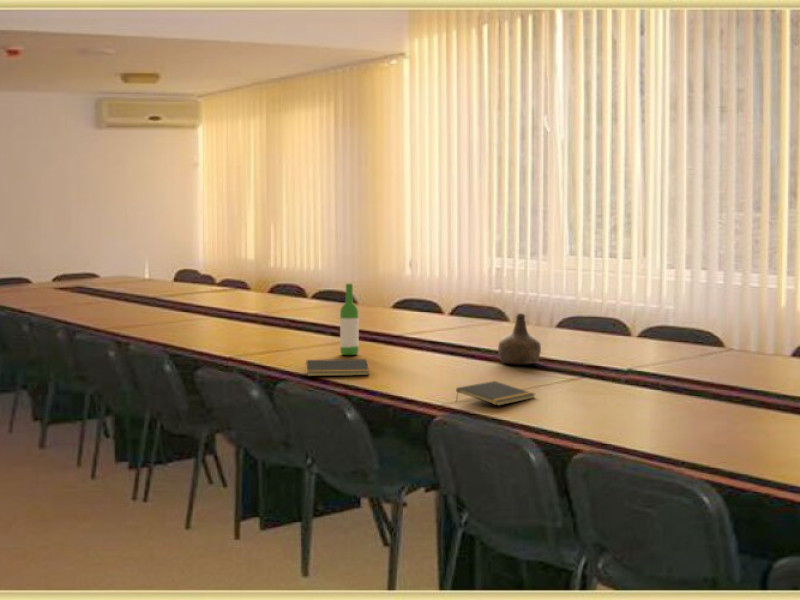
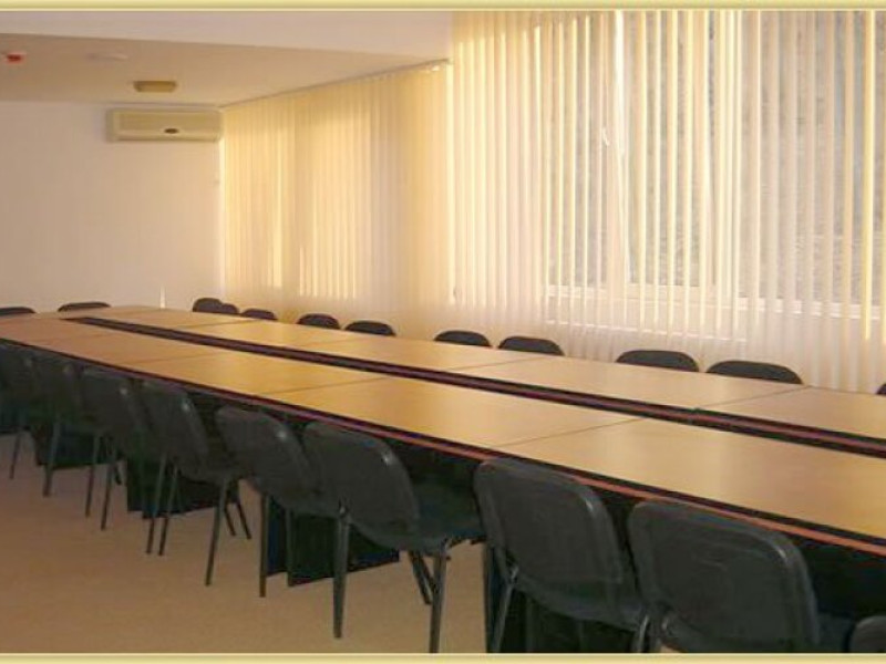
- notepad [455,380,537,407]
- wine bottle [339,283,360,356]
- bottle [497,312,542,365]
- notepad [304,358,370,377]
